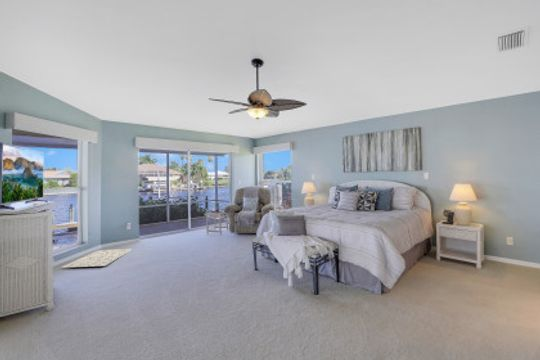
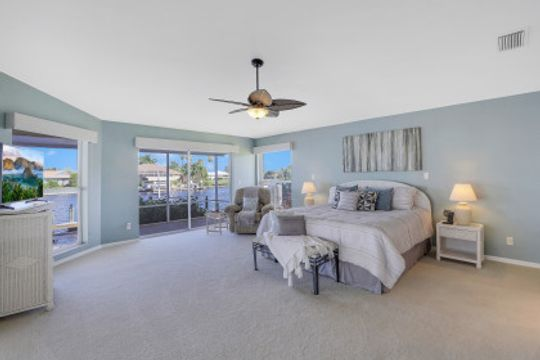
- rug [59,248,133,269]
